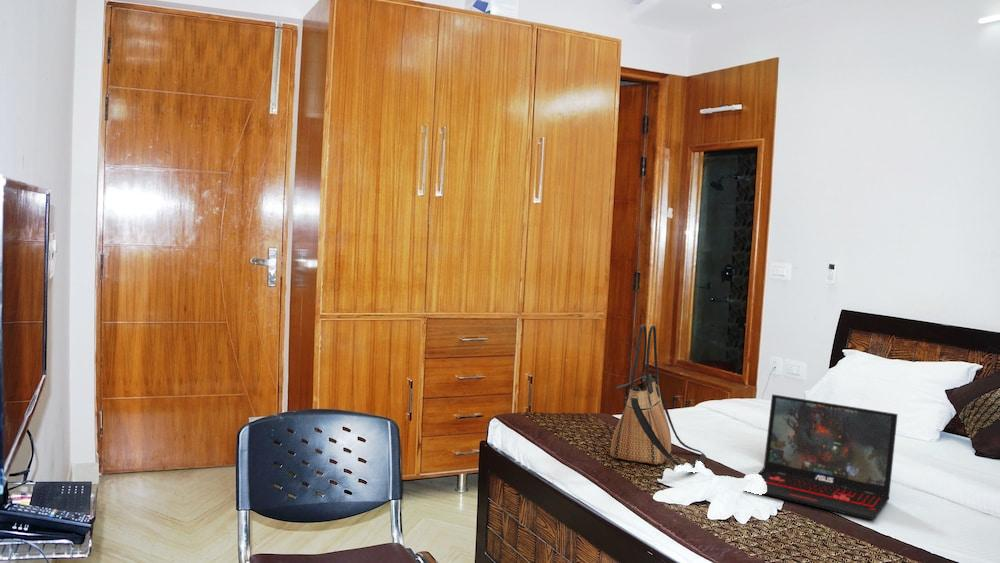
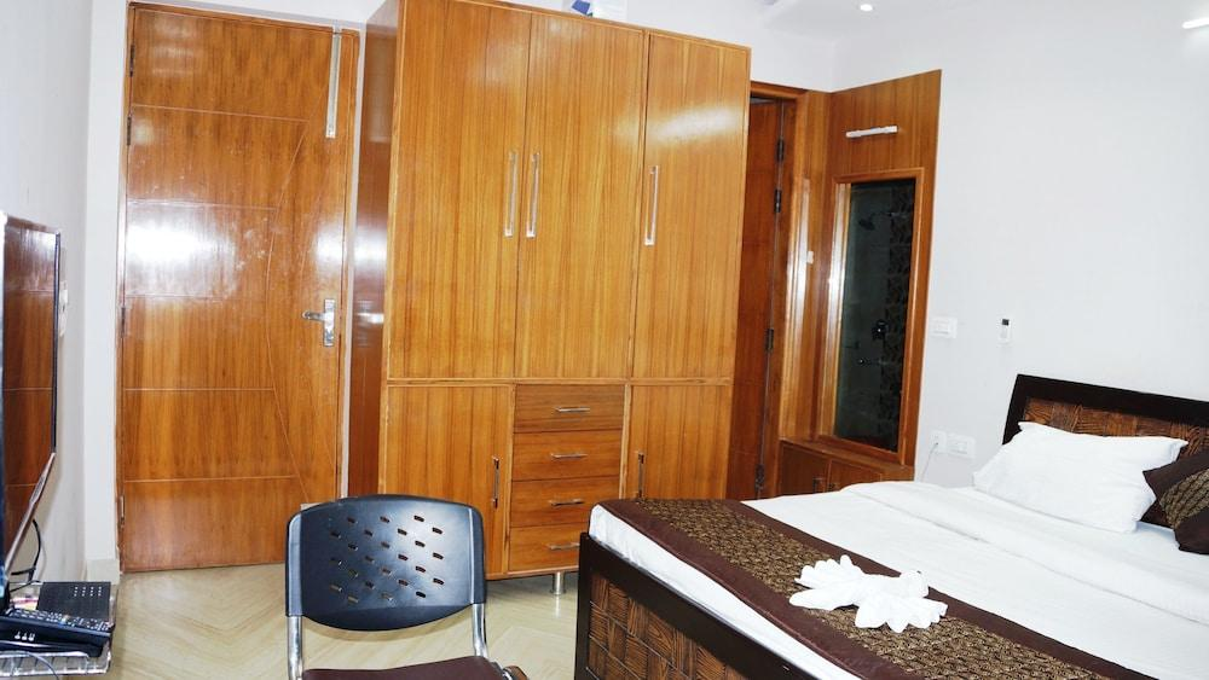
- tote bag [609,323,707,468]
- laptop [757,393,899,521]
